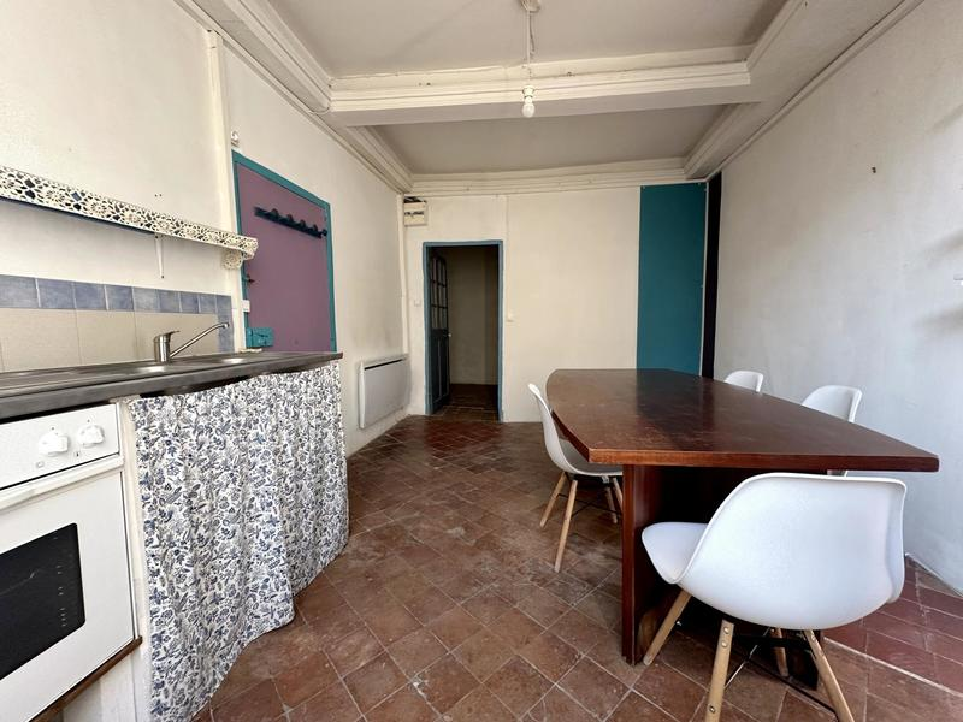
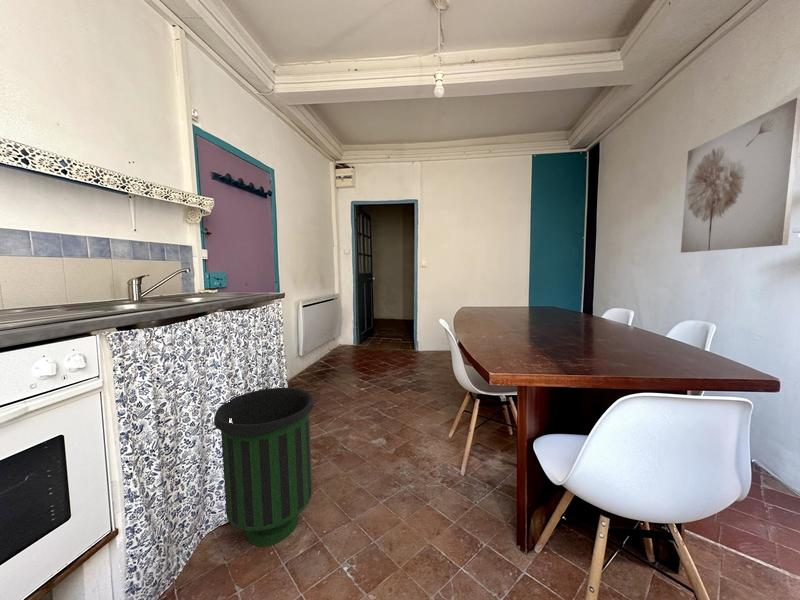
+ trash can [213,387,315,547]
+ wall art [680,96,800,254]
